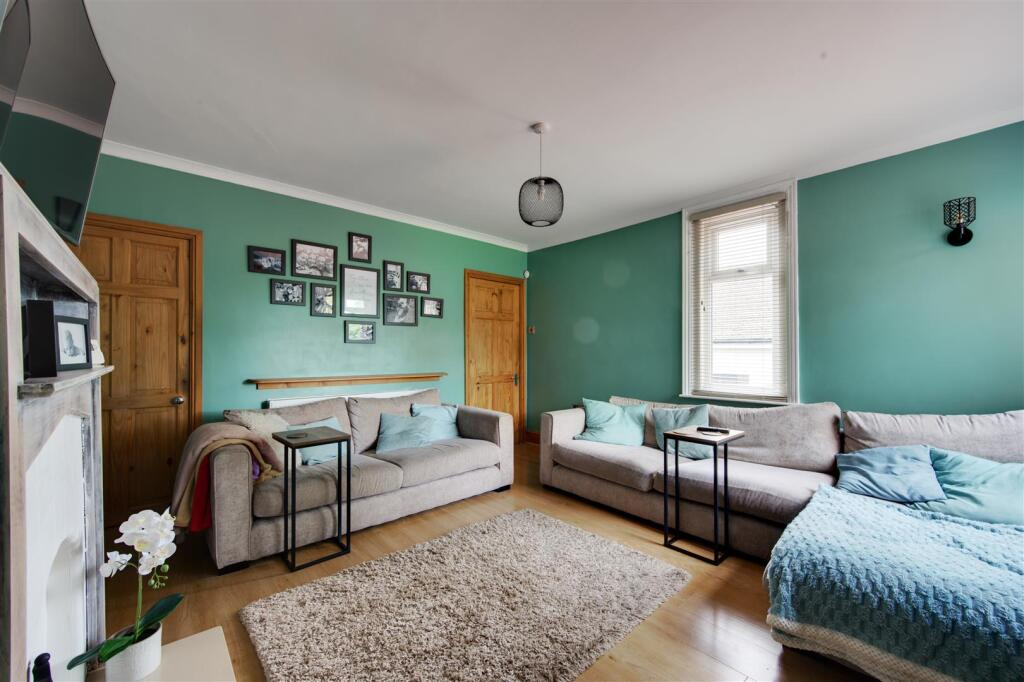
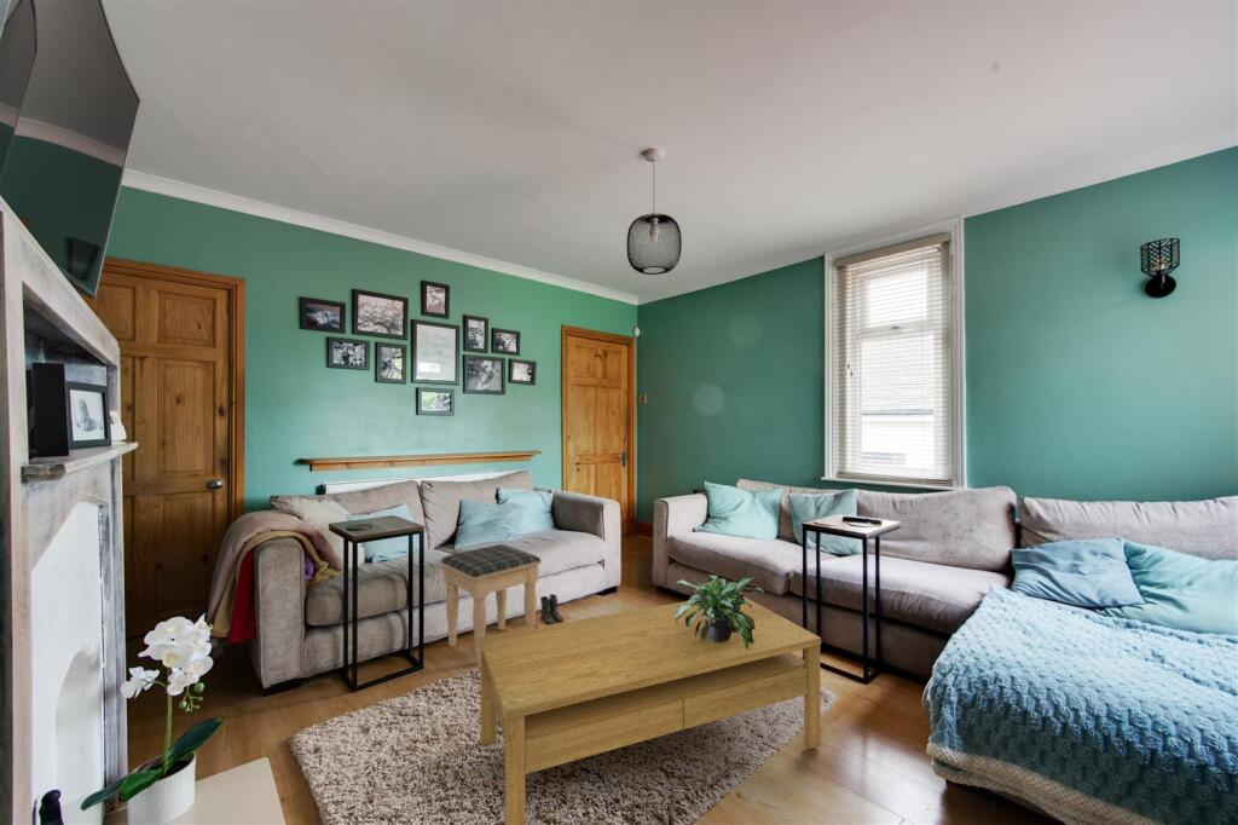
+ boots [534,593,575,628]
+ coffee table [479,596,822,825]
+ footstool [439,543,543,667]
+ potted plant [675,573,765,648]
